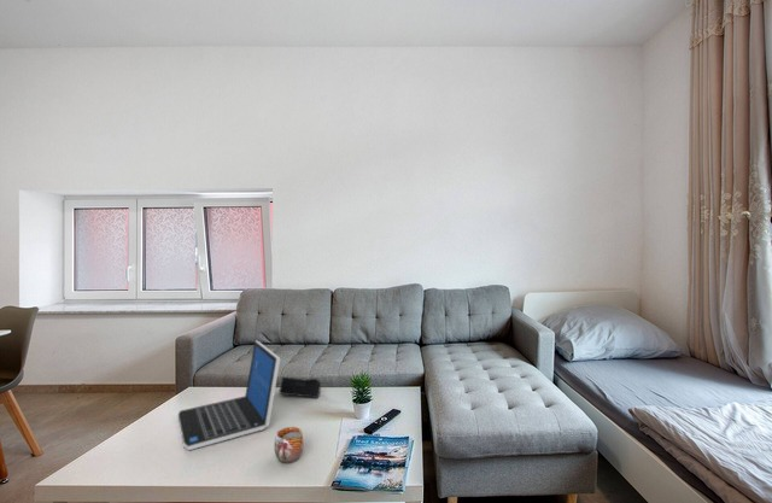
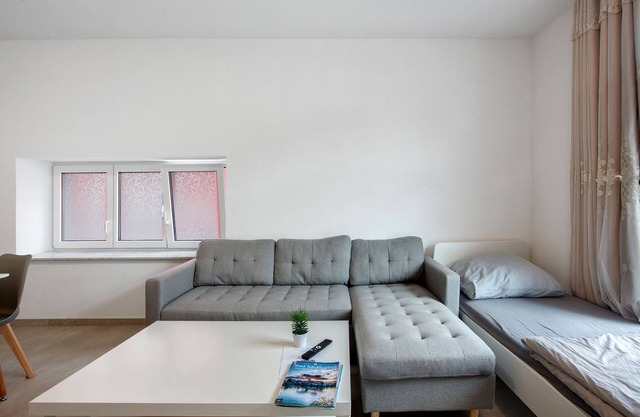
- speaker [277,375,322,399]
- mug [273,426,304,464]
- laptop [177,339,281,451]
